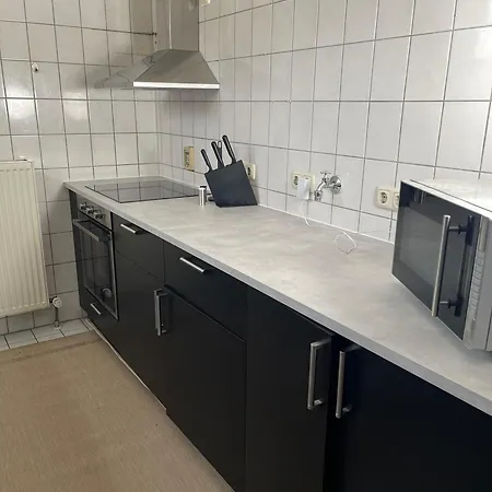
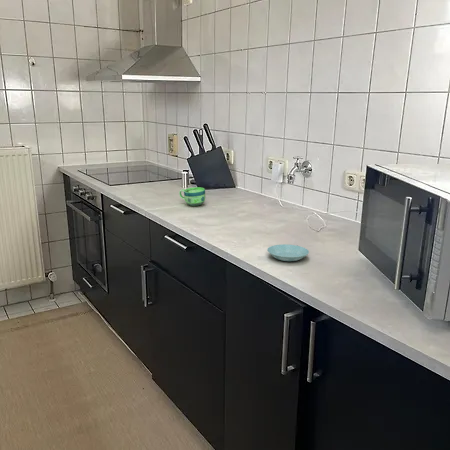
+ saucer [266,243,310,262]
+ cup [178,186,206,207]
